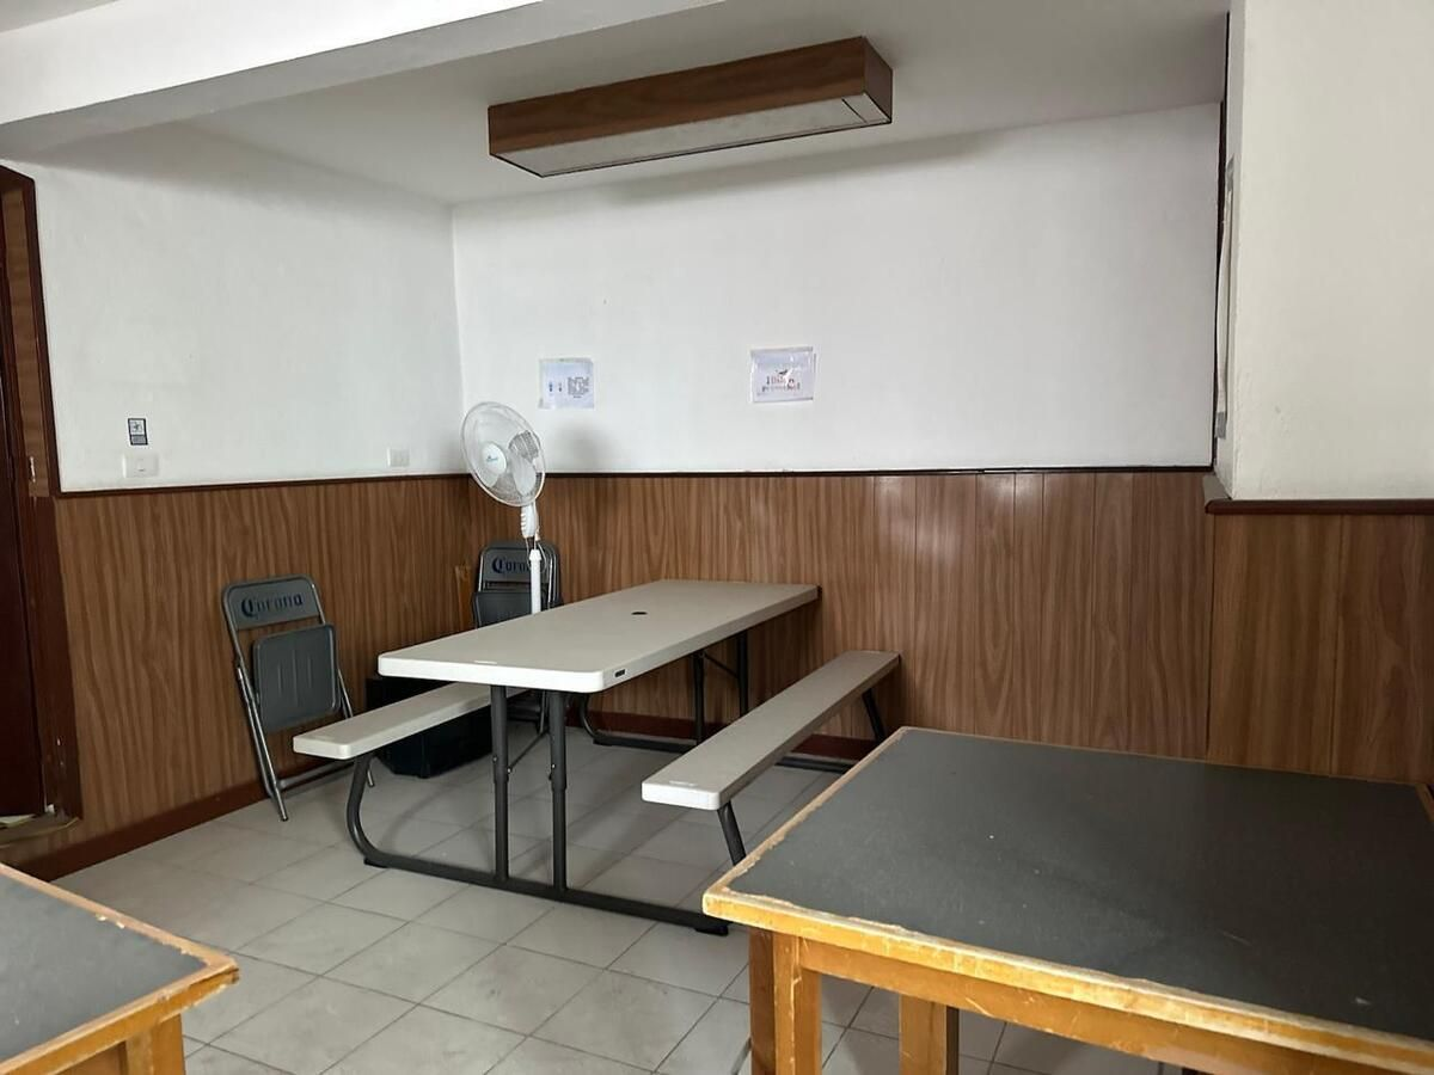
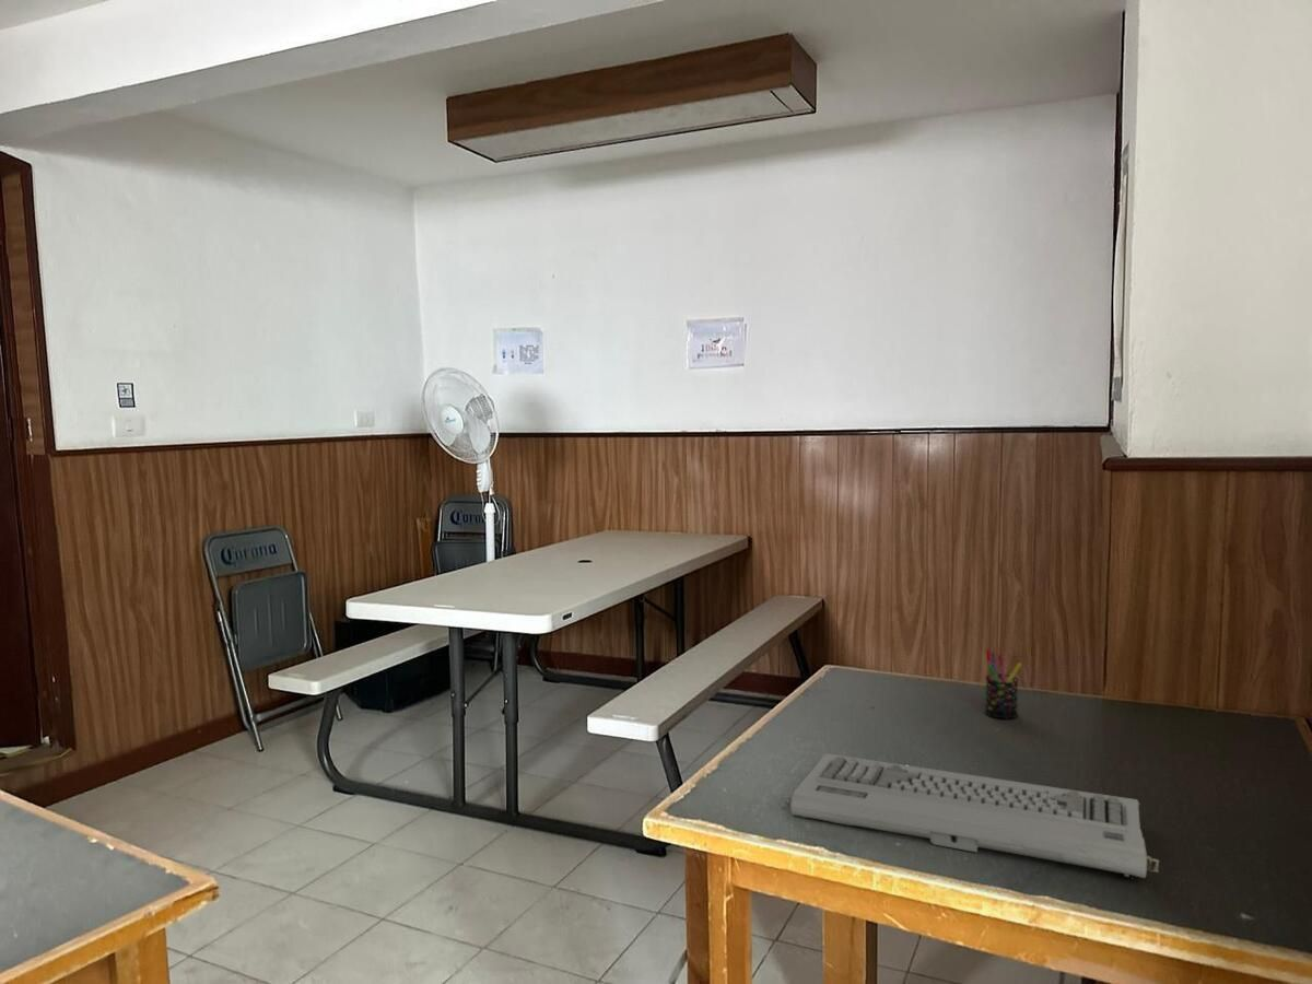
+ pen holder [984,648,1023,719]
+ computer keyboard [780,752,1160,879]
